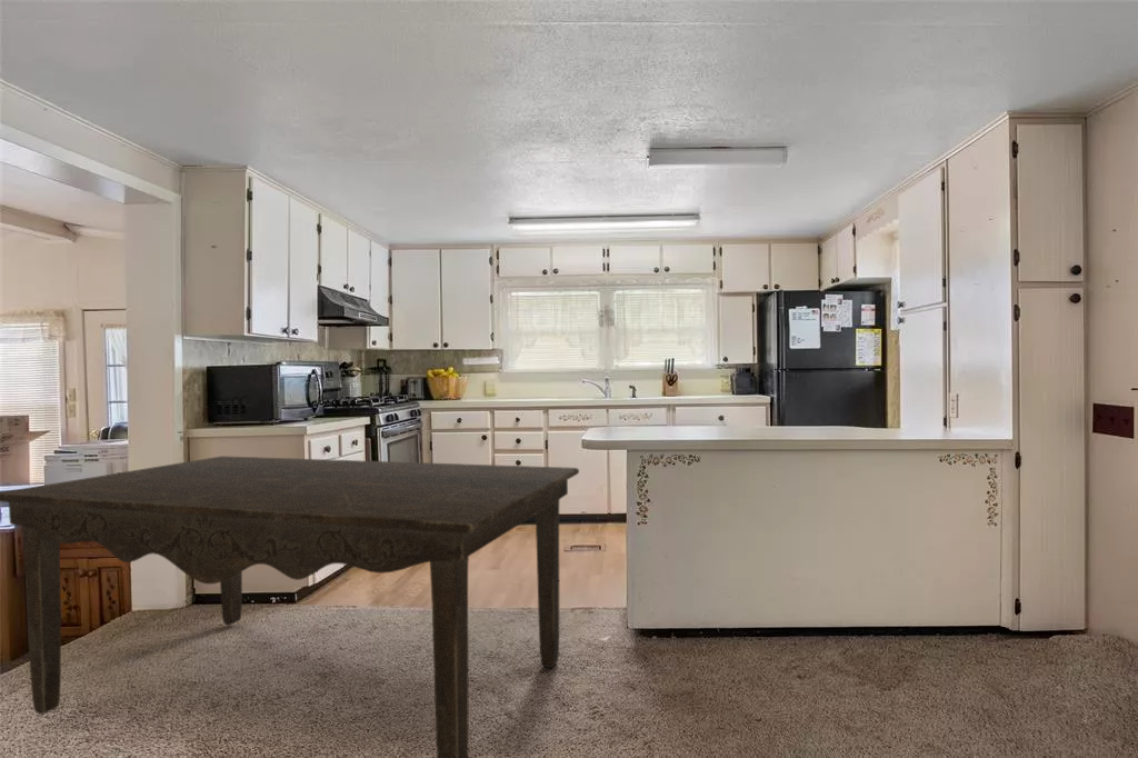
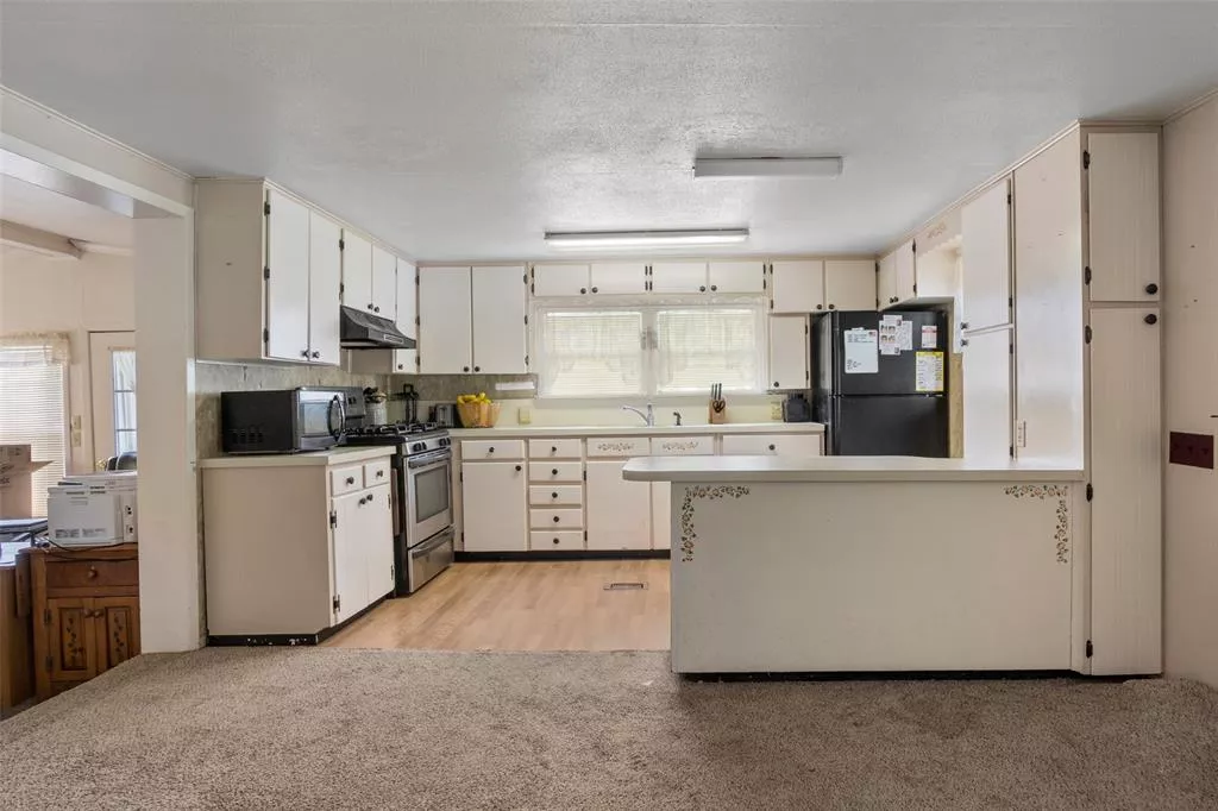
- dining table [0,455,580,758]
